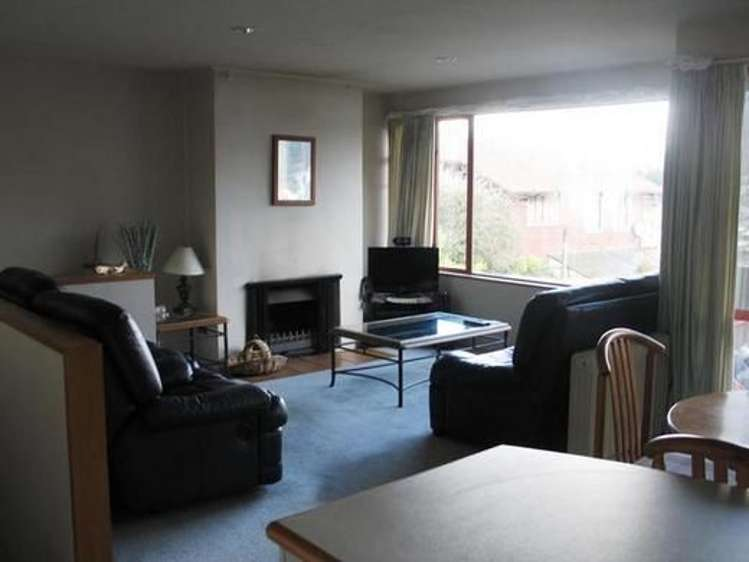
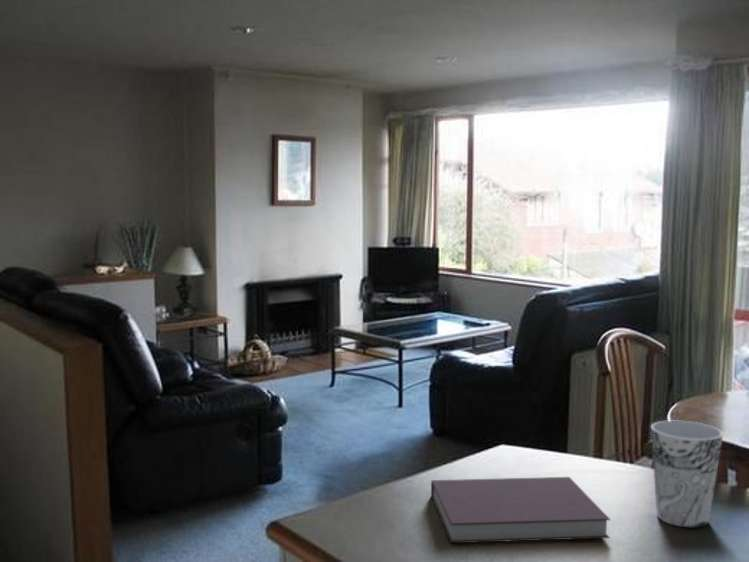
+ notebook [430,476,611,544]
+ cup [650,420,724,529]
